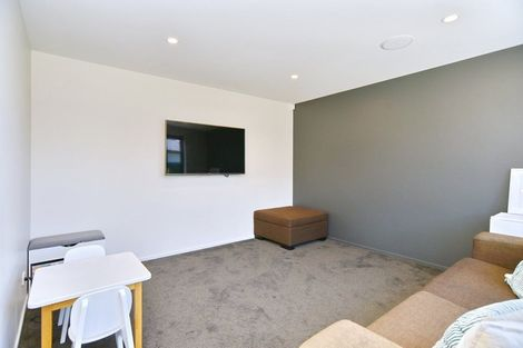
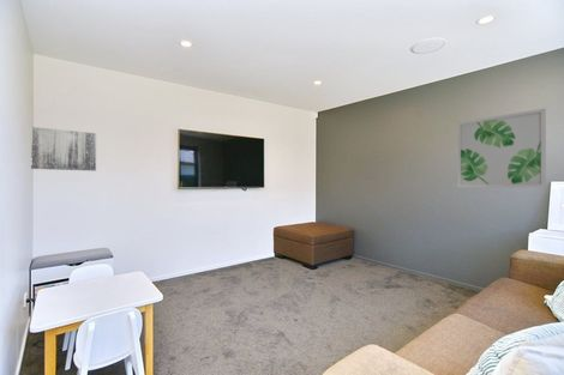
+ wall art [30,126,97,173]
+ wall art [456,107,547,188]
